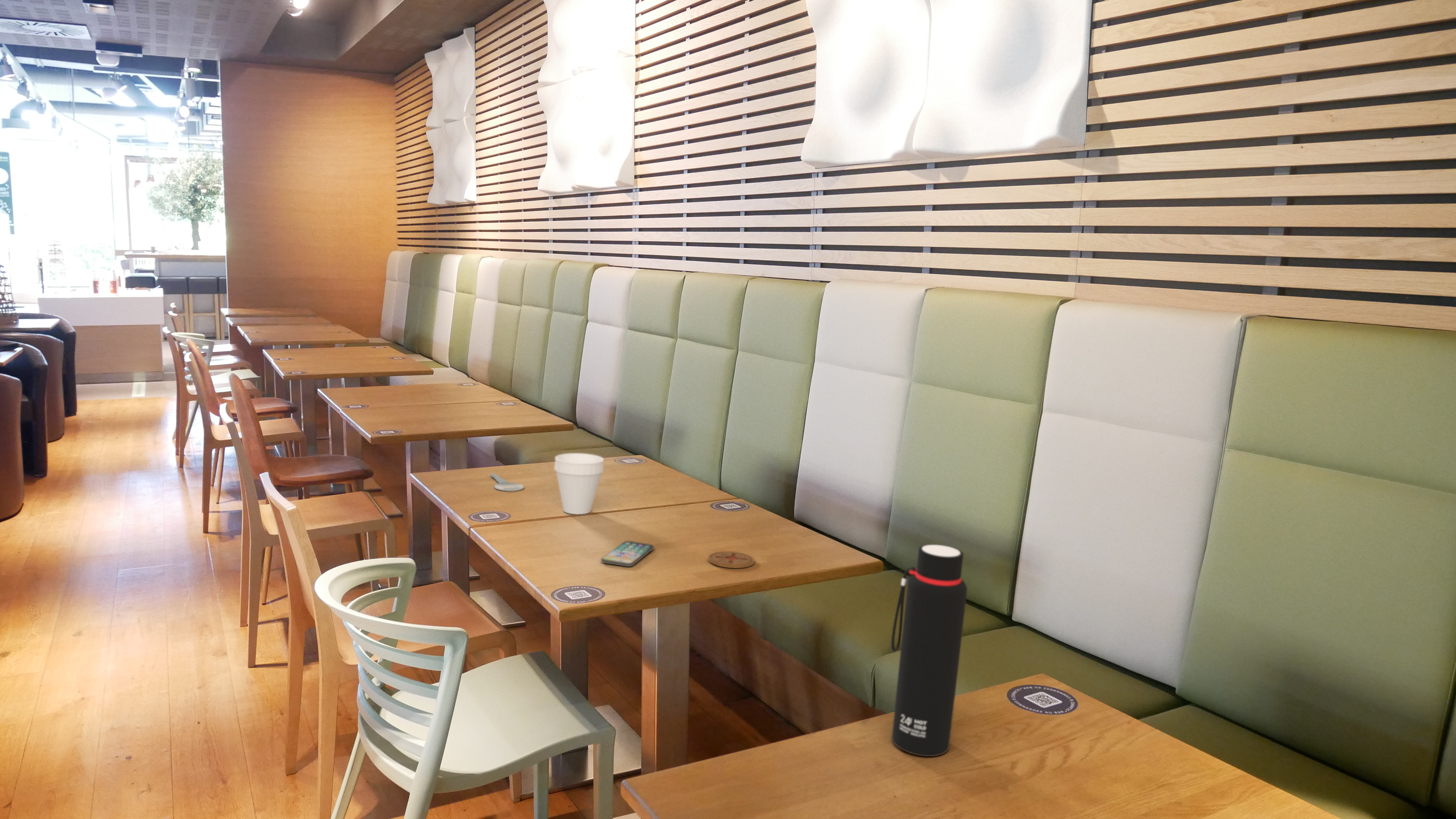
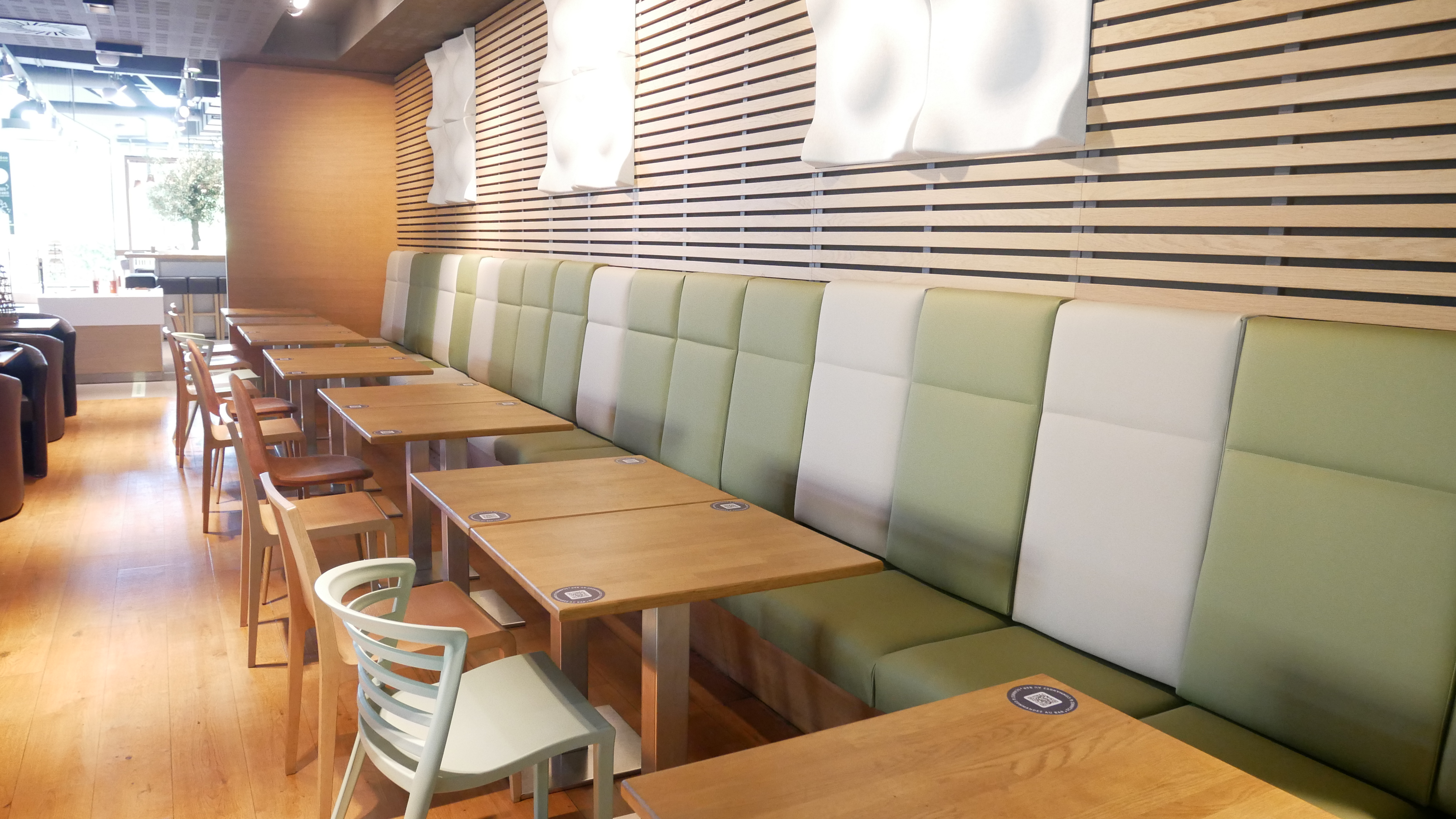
- coaster [708,551,755,569]
- smartphone [601,541,654,567]
- water bottle [891,544,968,757]
- cup [554,453,604,515]
- key [490,473,524,492]
